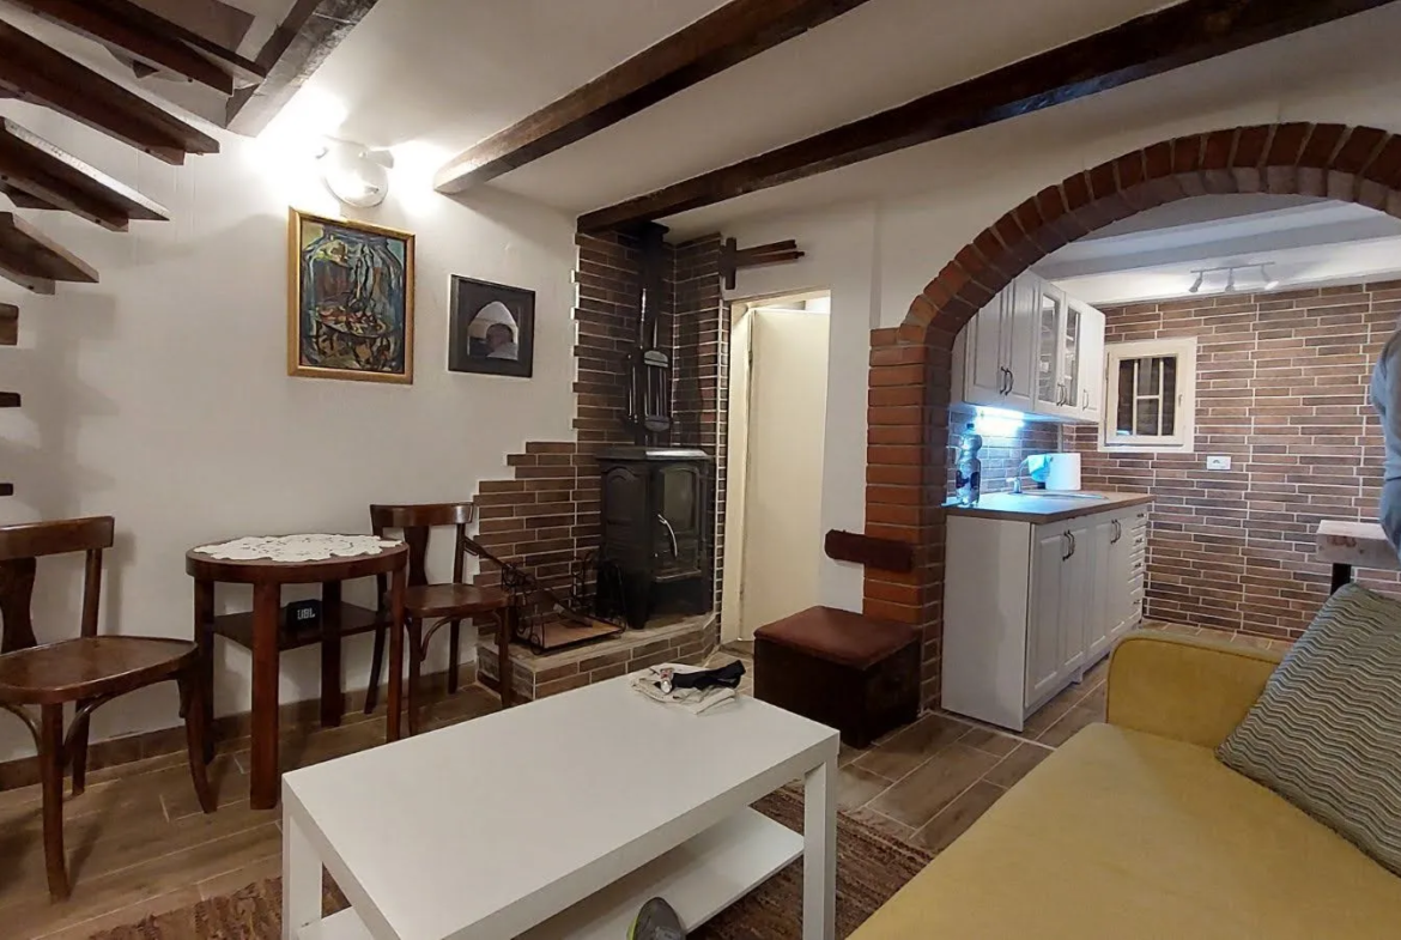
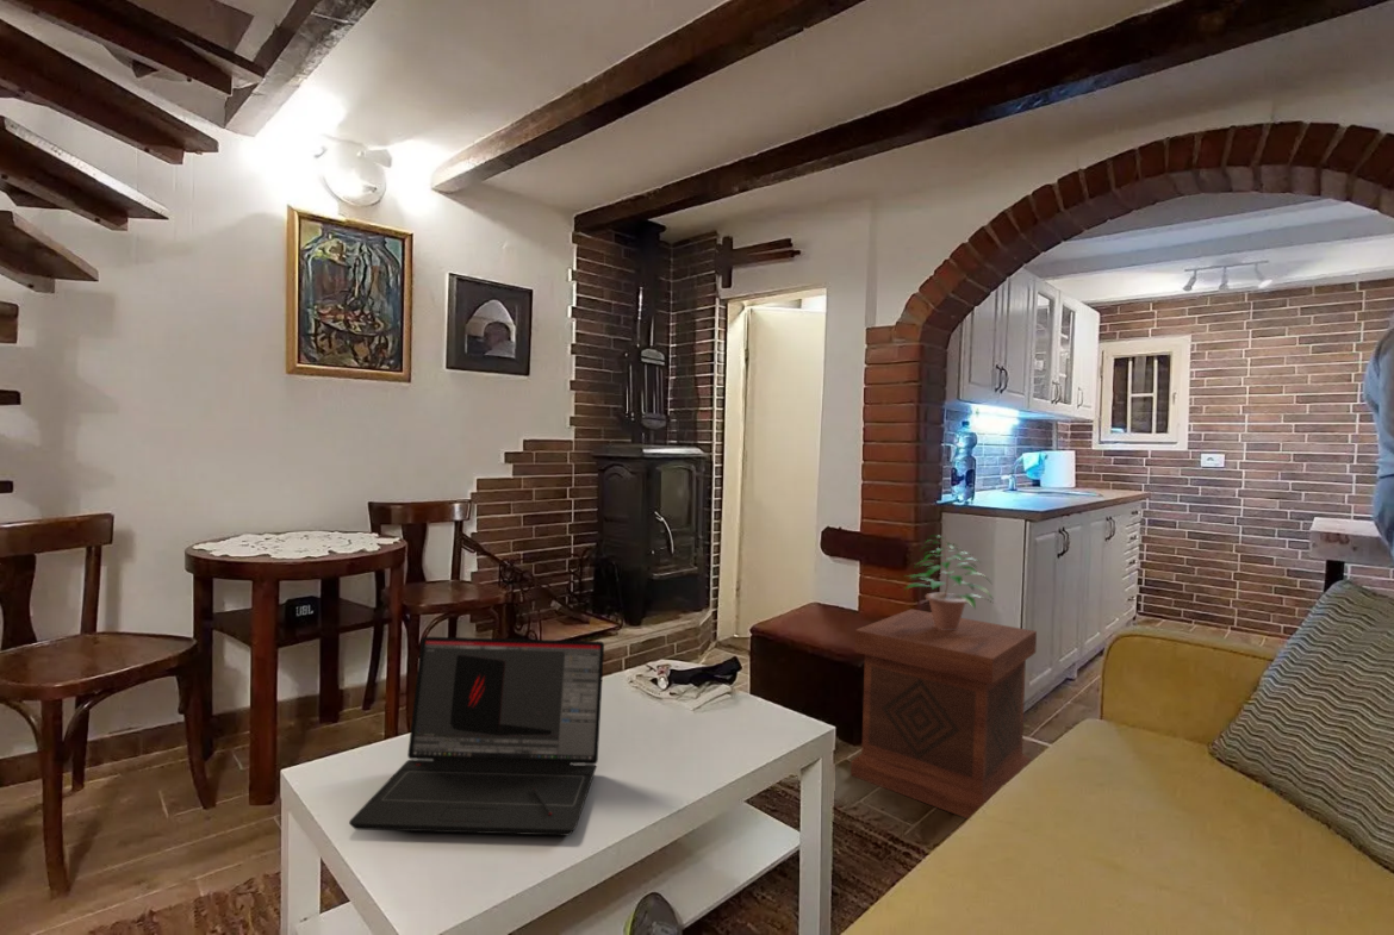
+ side table [850,607,1038,819]
+ laptop [348,636,605,837]
+ potted plant [903,534,996,630]
